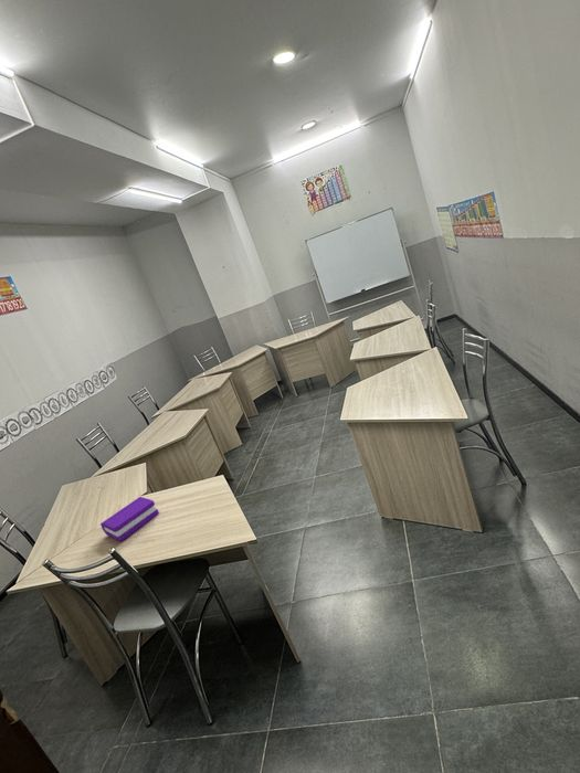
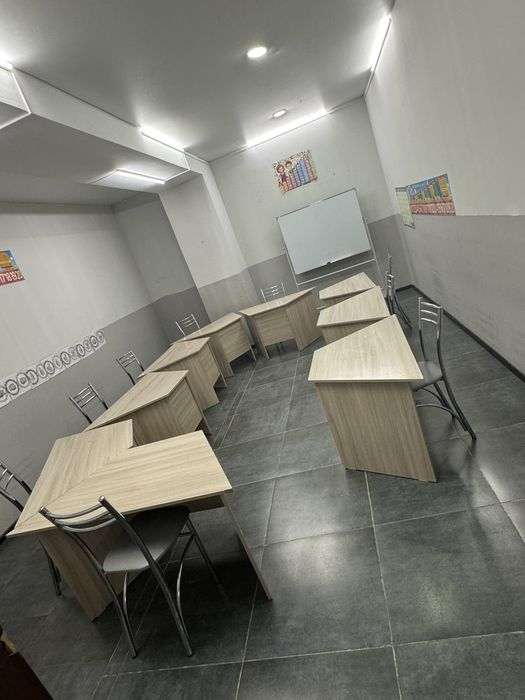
- book [99,496,160,542]
